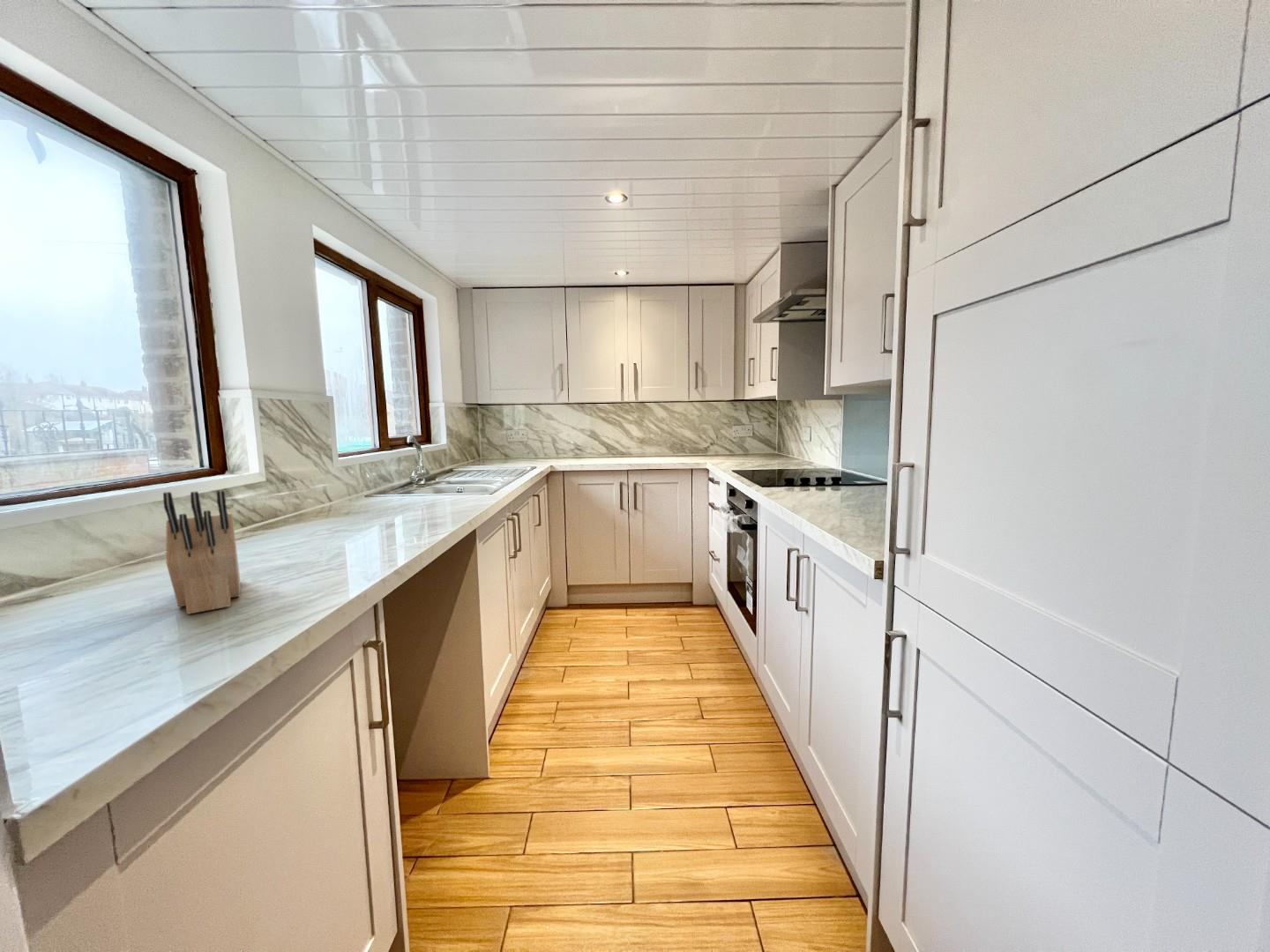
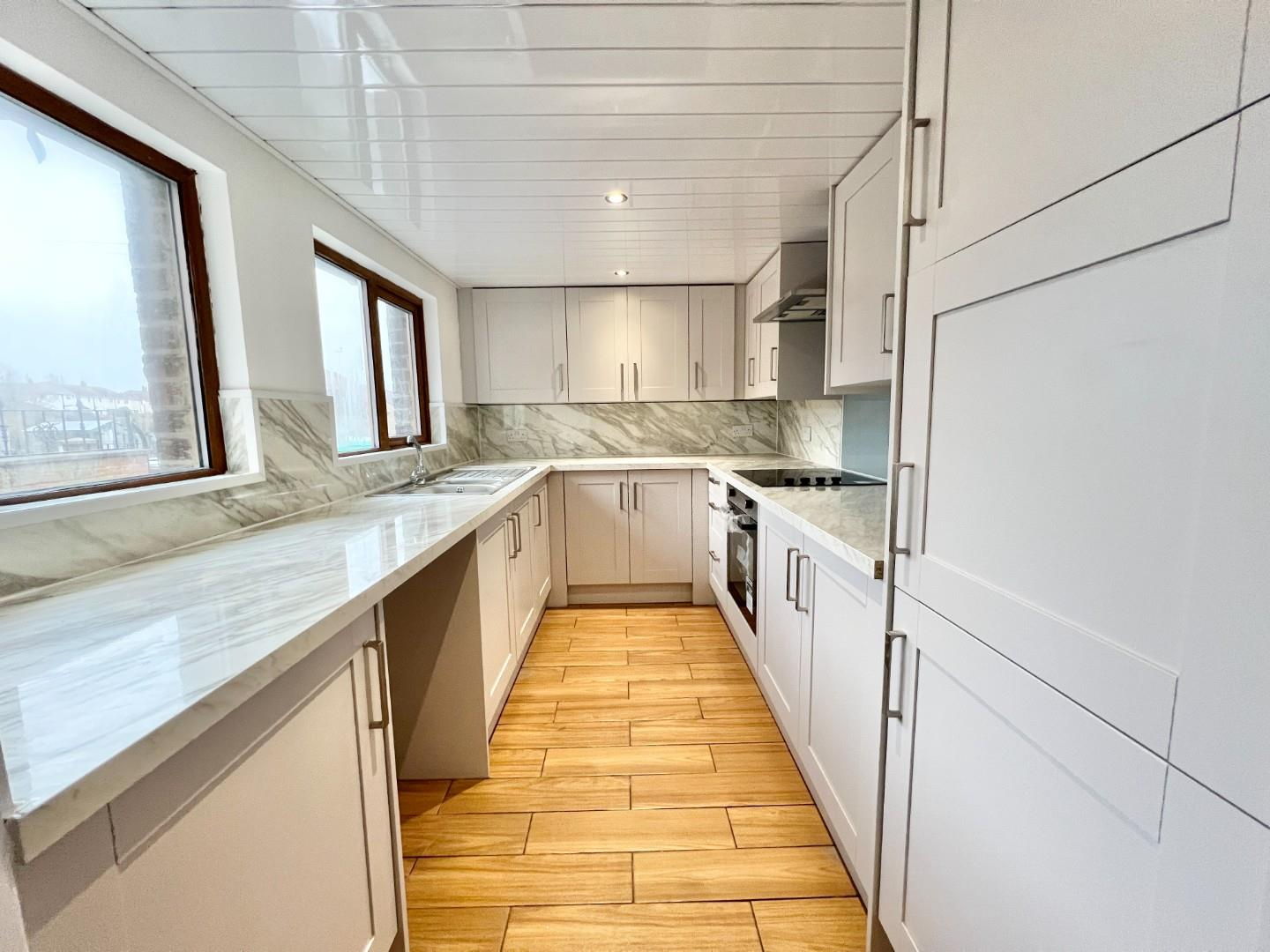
- knife block [162,490,242,615]
